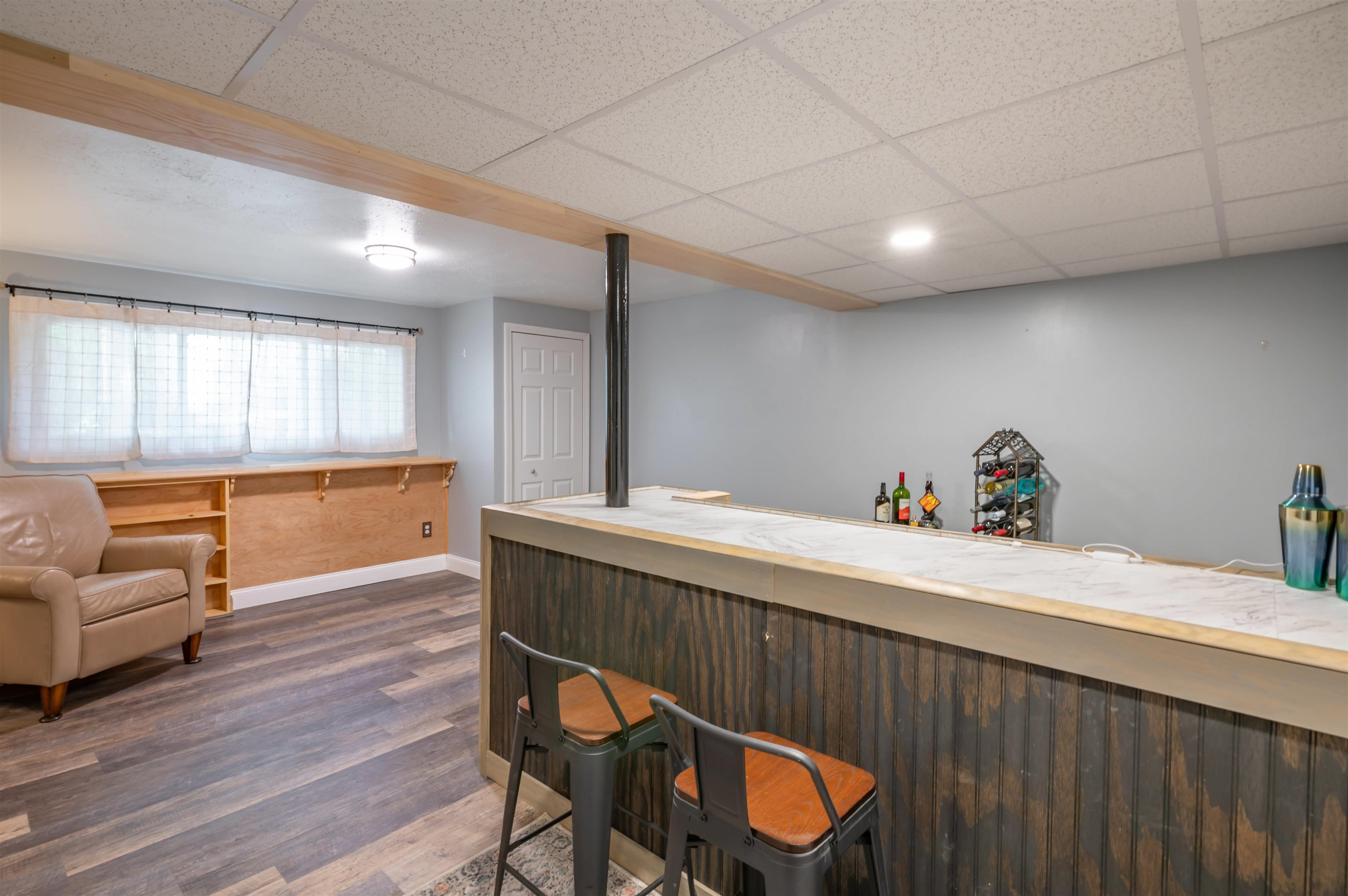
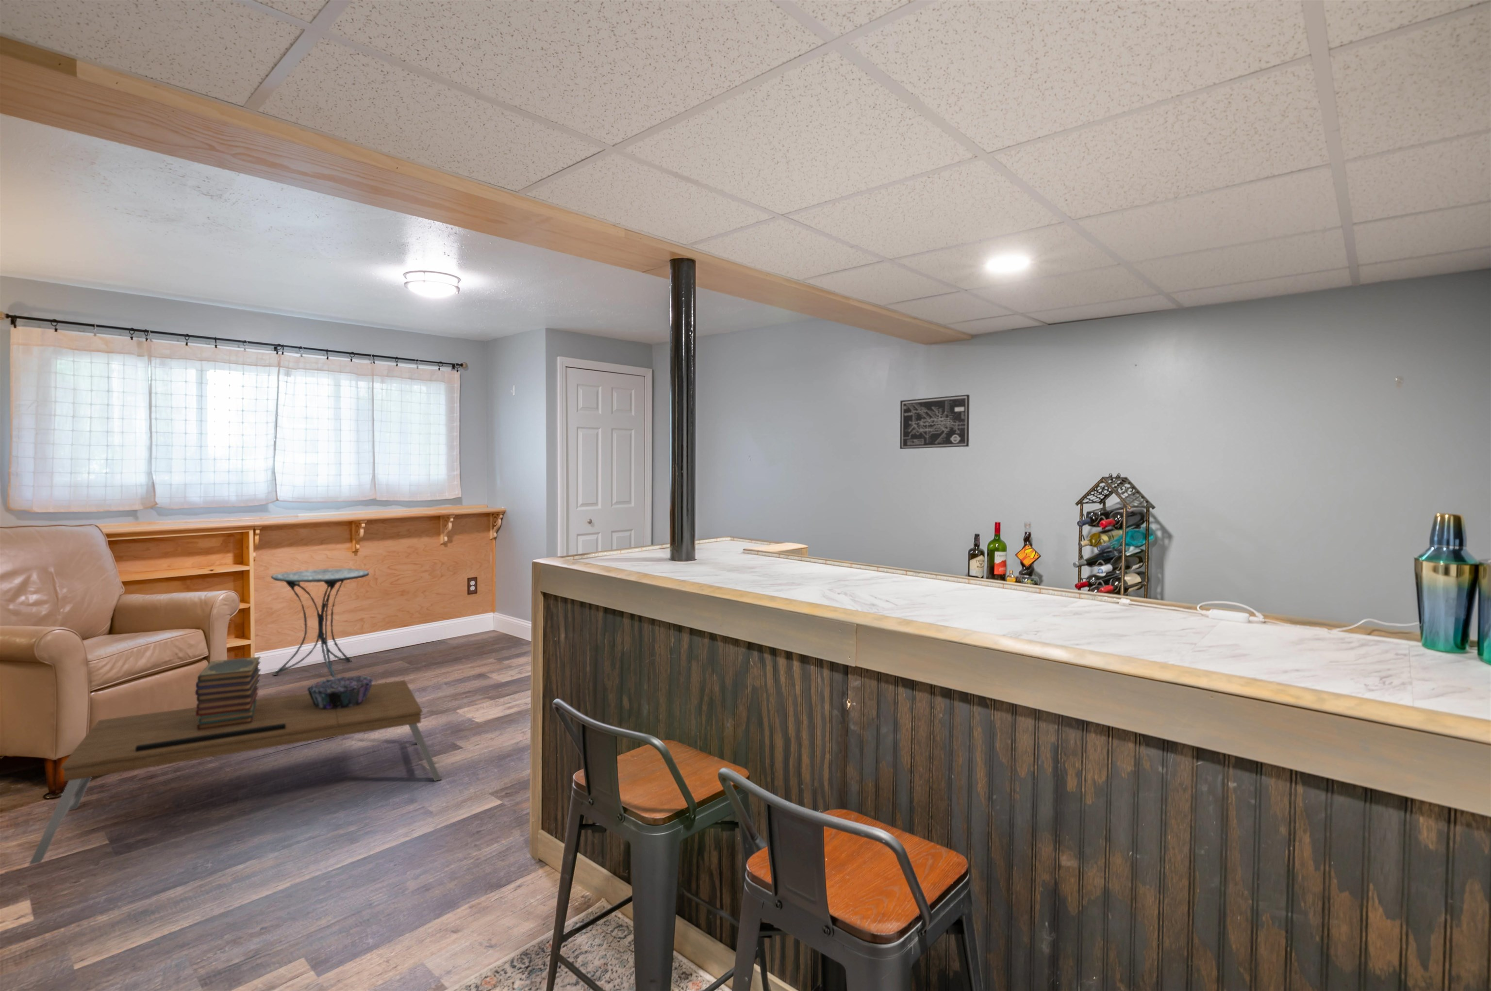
+ book stack [195,656,262,730]
+ decorative bowl [305,676,375,709]
+ side table [270,568,369,678]
+ coffee table [28,679,442,866]
+ wall art [899,394,970,450]
